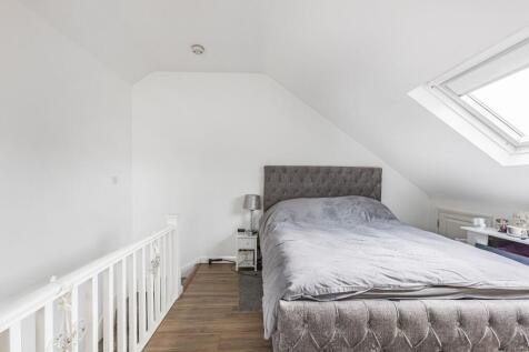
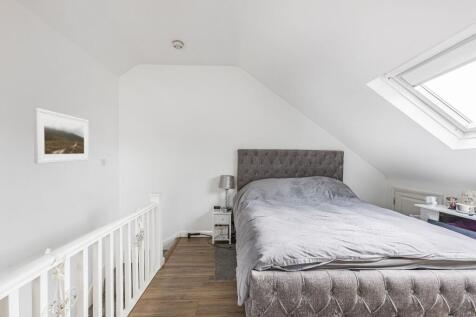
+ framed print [33,107,90,165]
